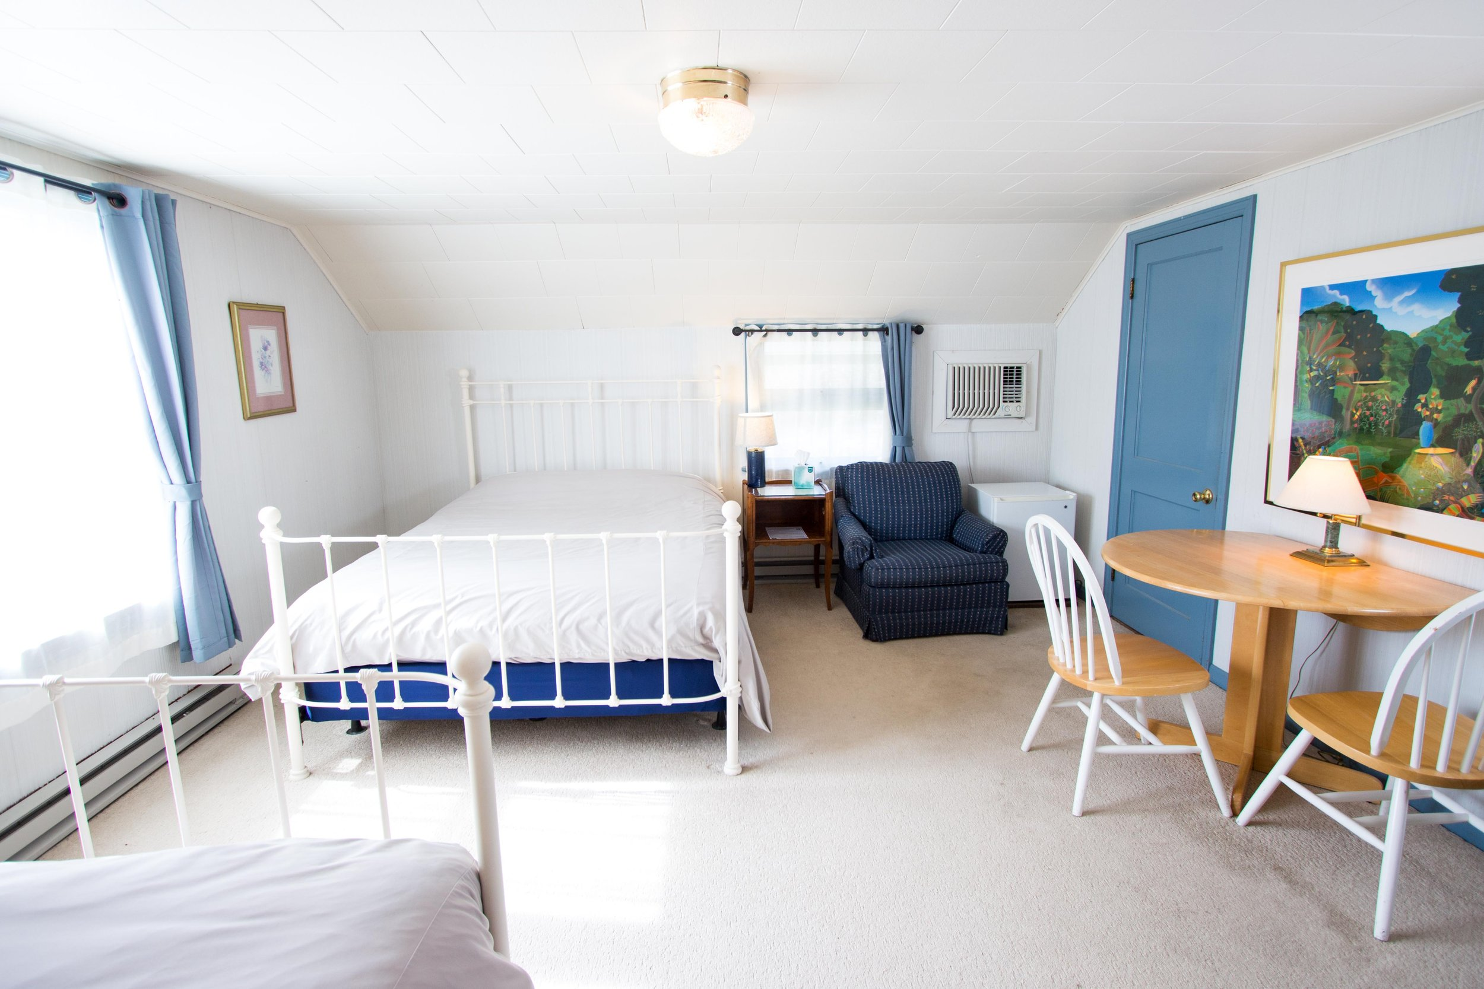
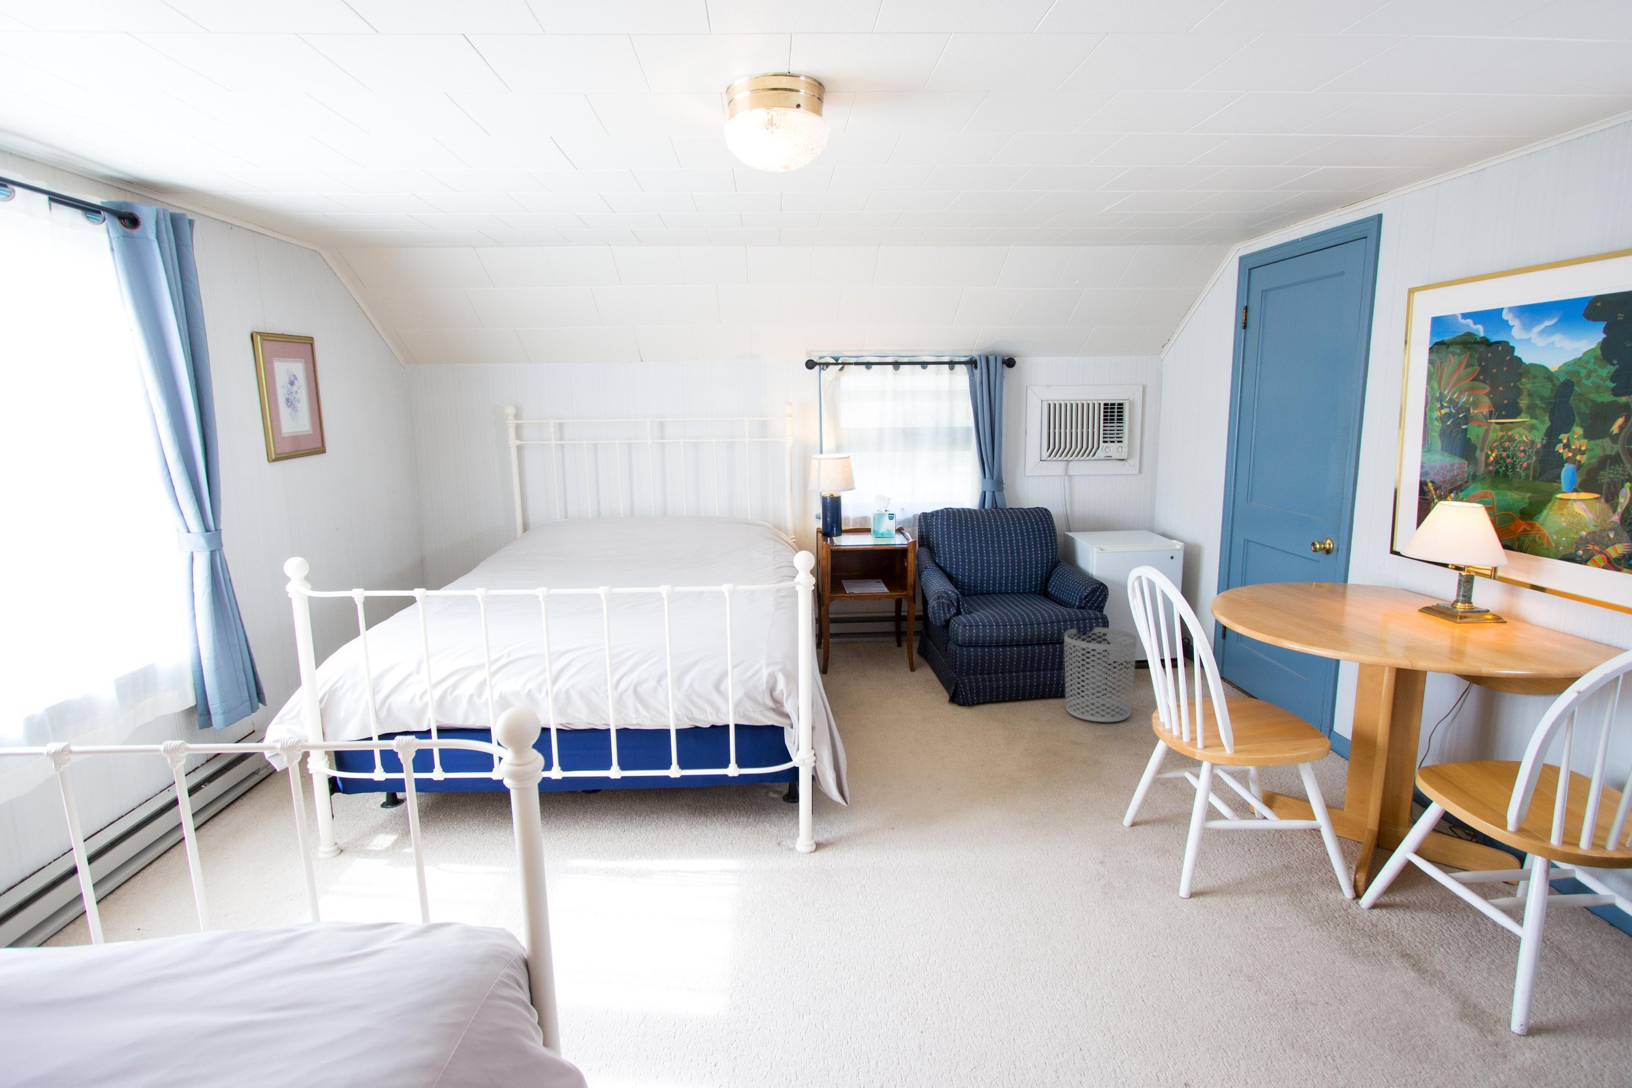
+ waste bin [1064,627,1138,722]
